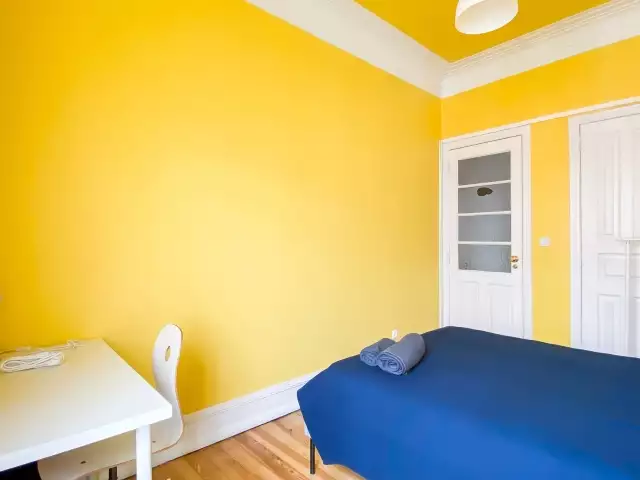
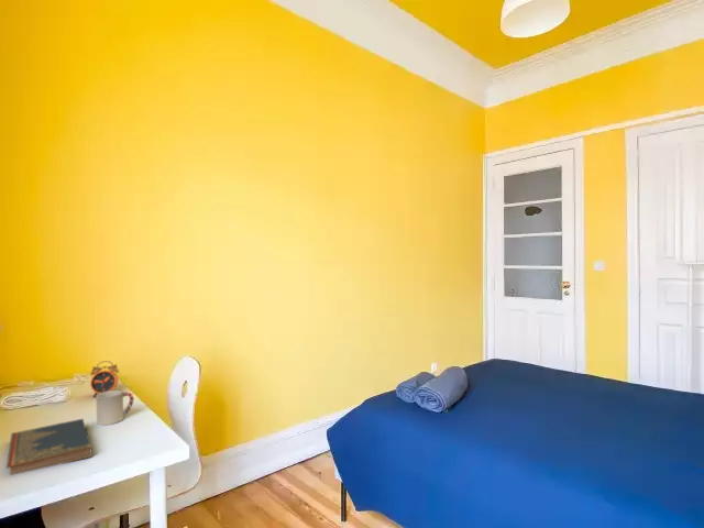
+ alarm clock [89,360,120,399]
+ hardcover book [6,418,94,476]
+ cup [96,389,135,427]
